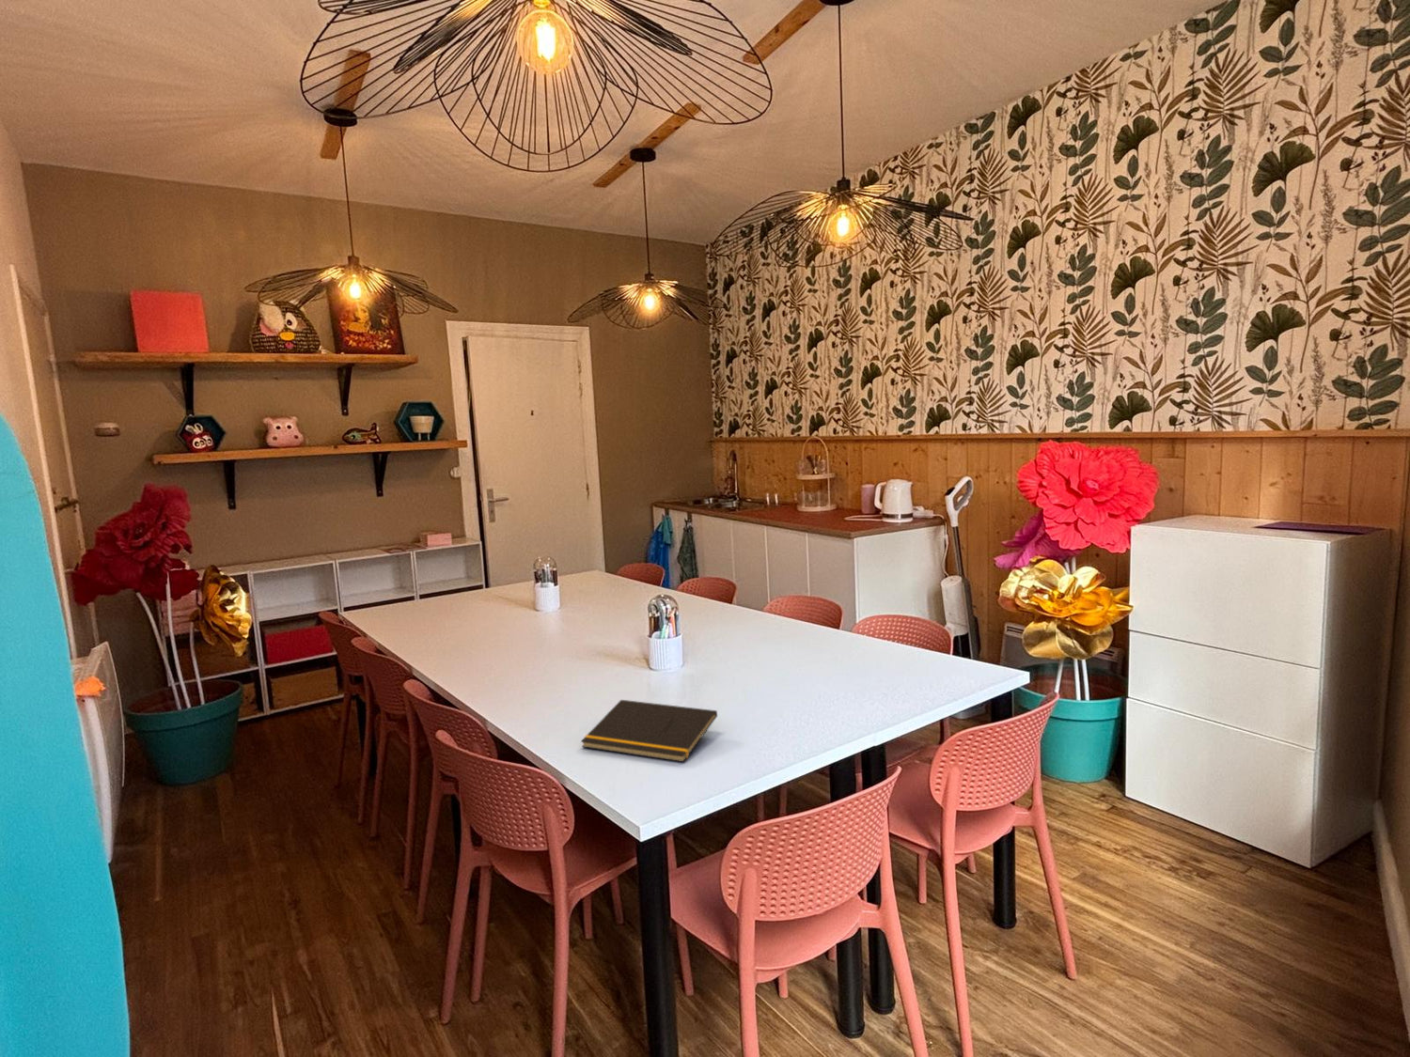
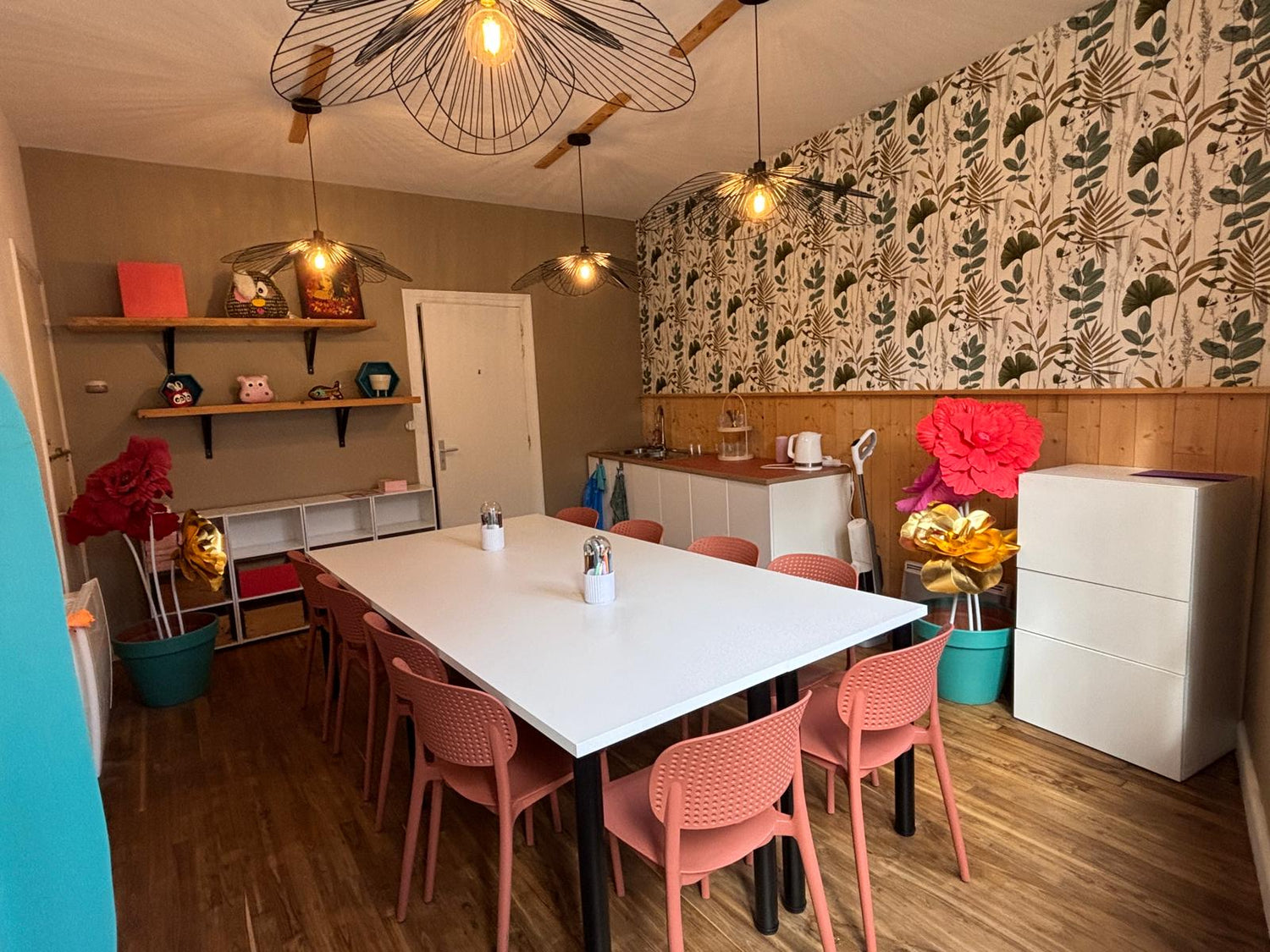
- notepad [580,699,718,763]
